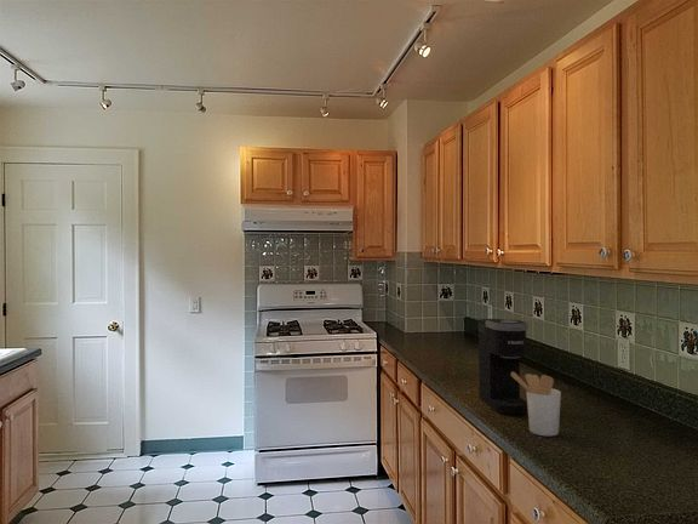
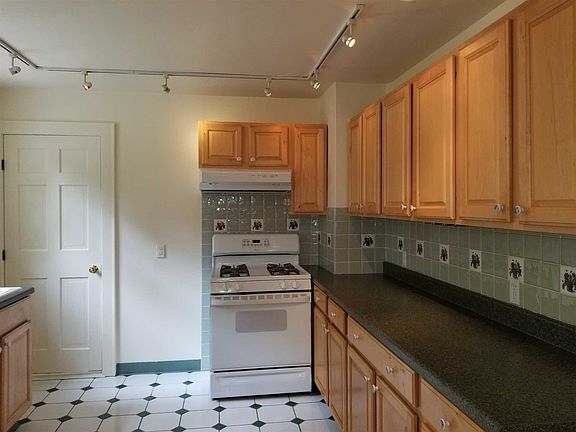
- coffee maker [477,318,528,416]
- utensil holder [511,372,562,437]
